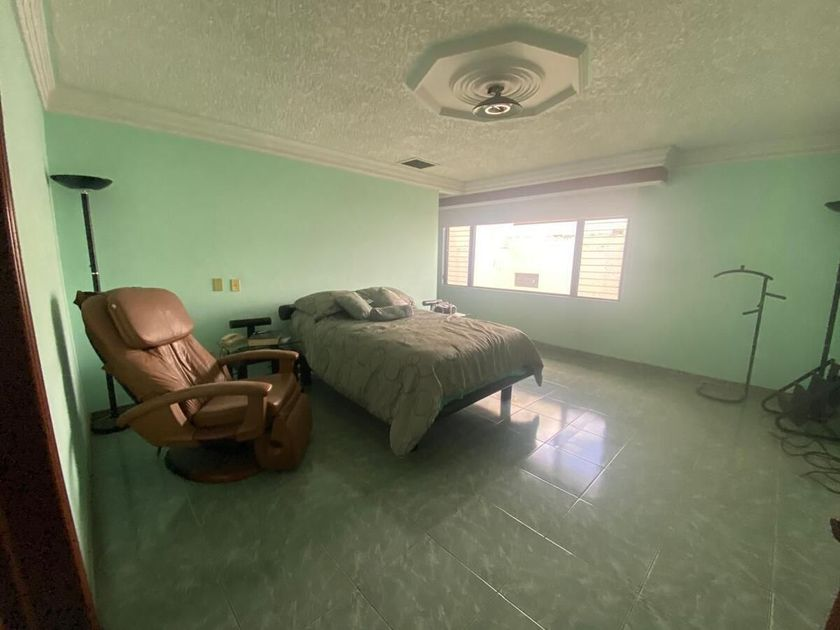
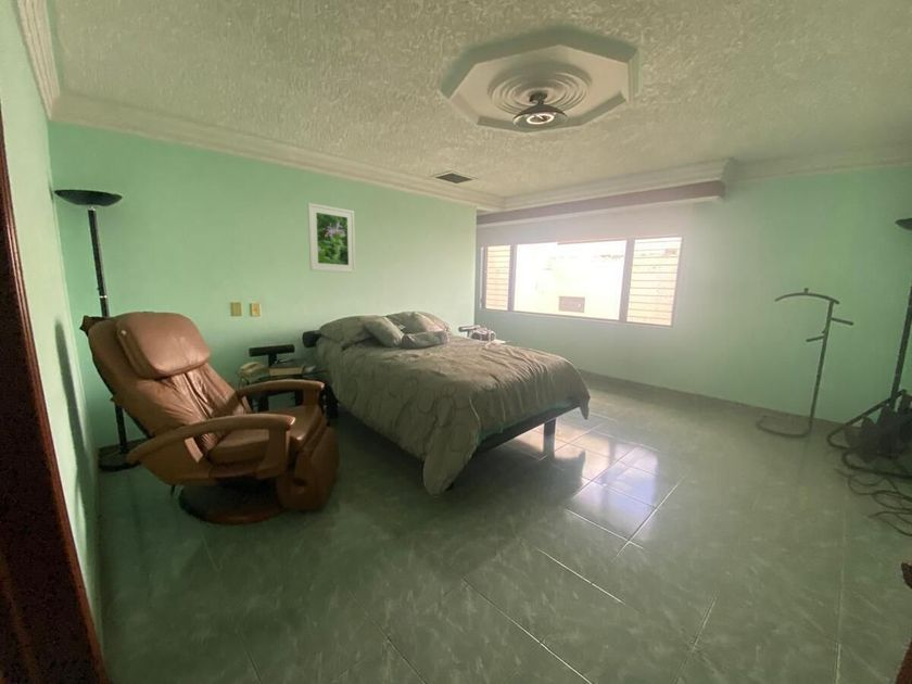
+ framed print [306,202,356,274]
